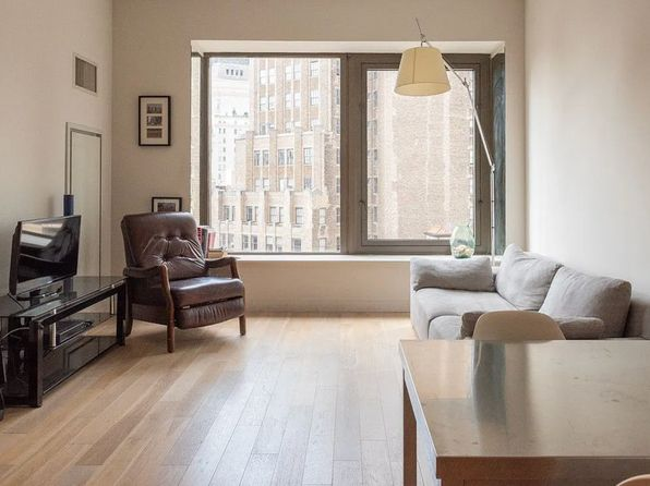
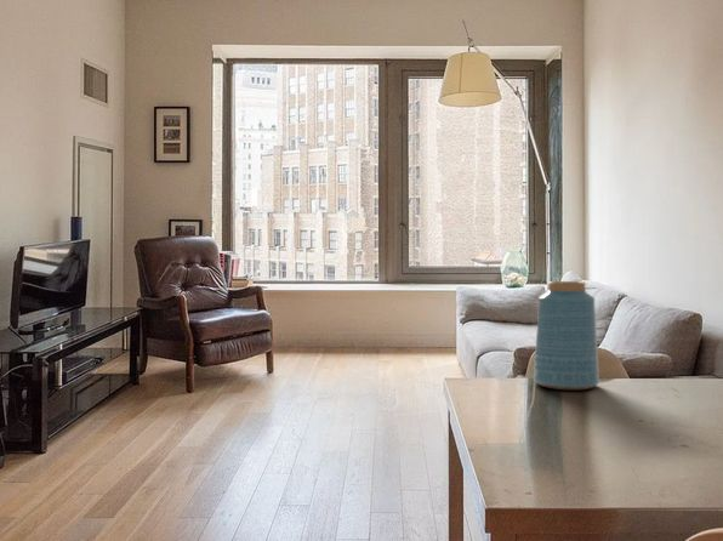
+ vase [533,280,600,391]
